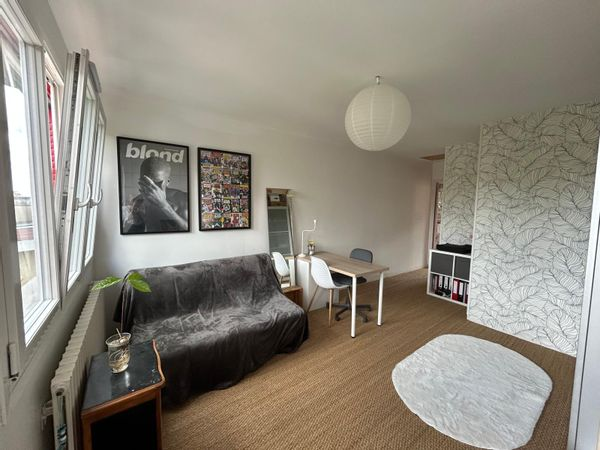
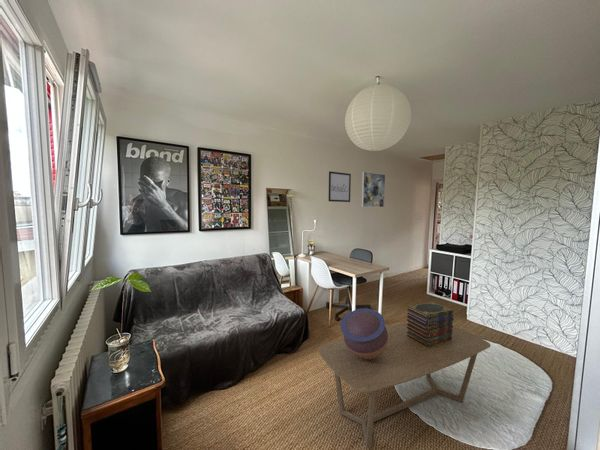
+ wall art [328,170,352,203]
+ decorative bowl [340,308,388,359]
+ book stack [406,301,455,347]
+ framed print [361,171,386,208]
+ coffee table [317,321,492,449]
